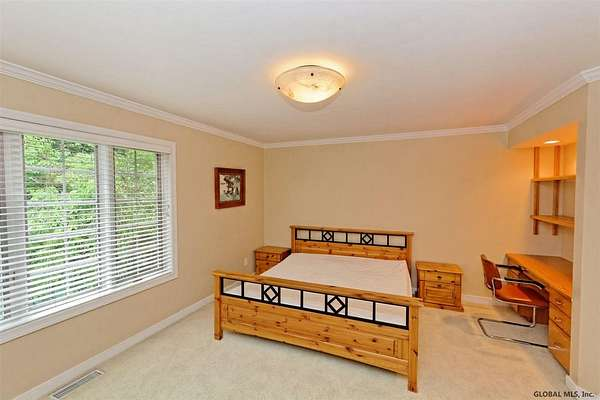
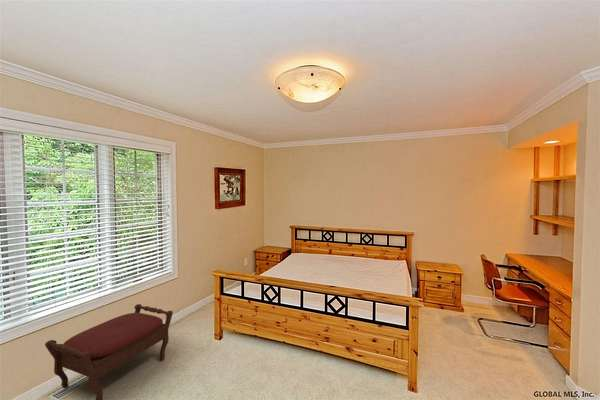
+ bench [44,303,174,400]
